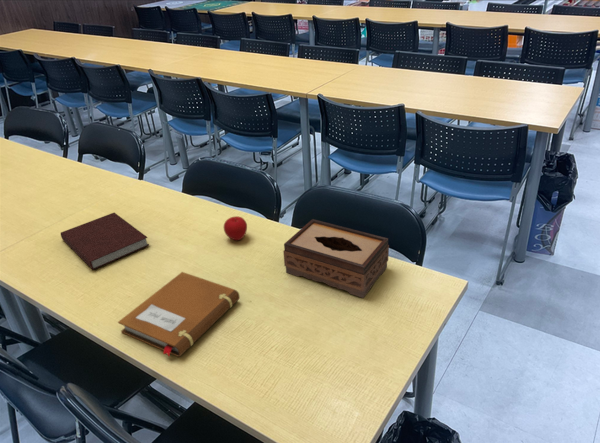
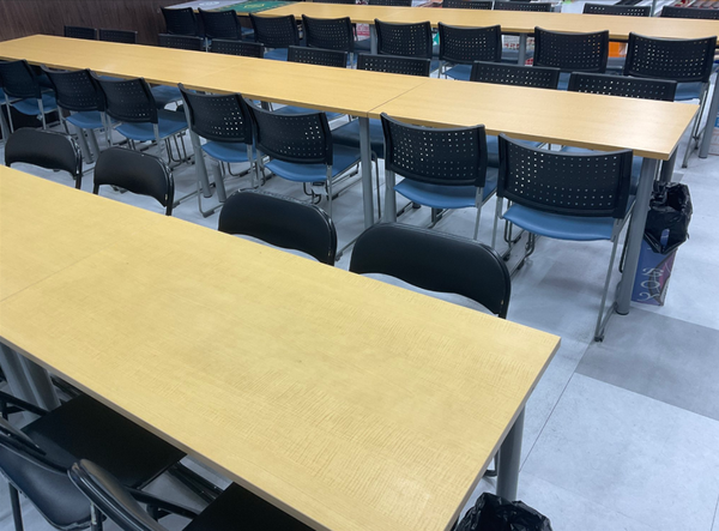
- tissue box [282,218,390,299]
- apple [223,215,248,241]
- notebook [60,212,150,271]
- notebook [117,271,241,358]
